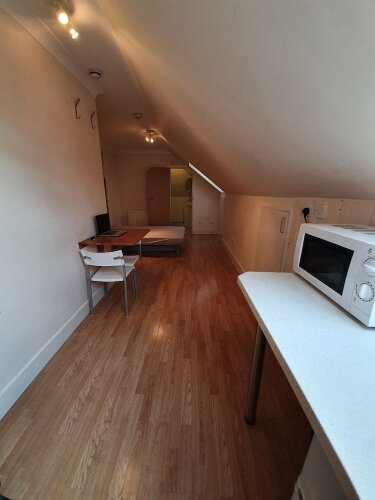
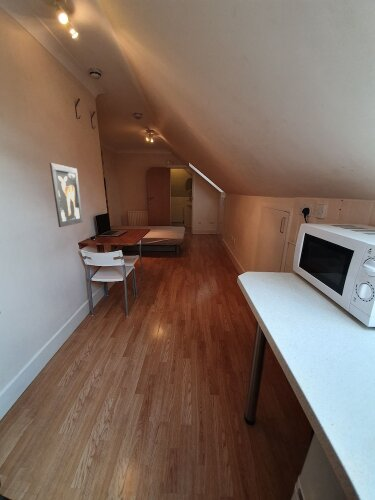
+ wall art [49,162,84,228]
